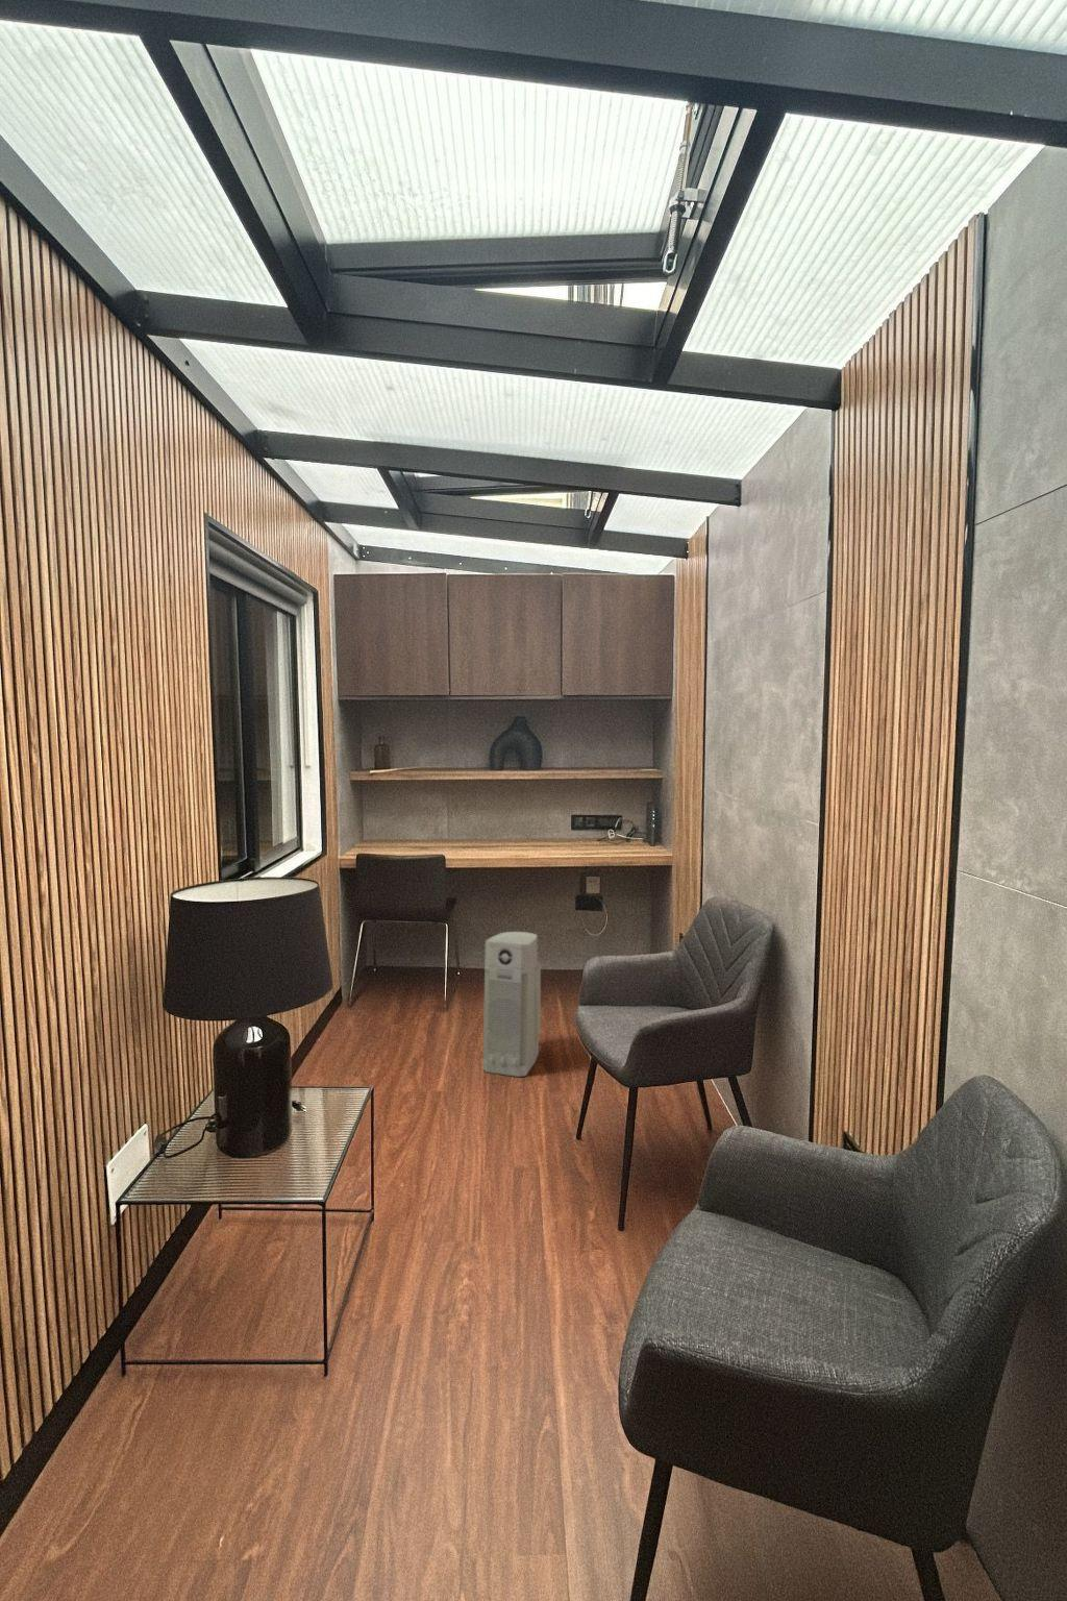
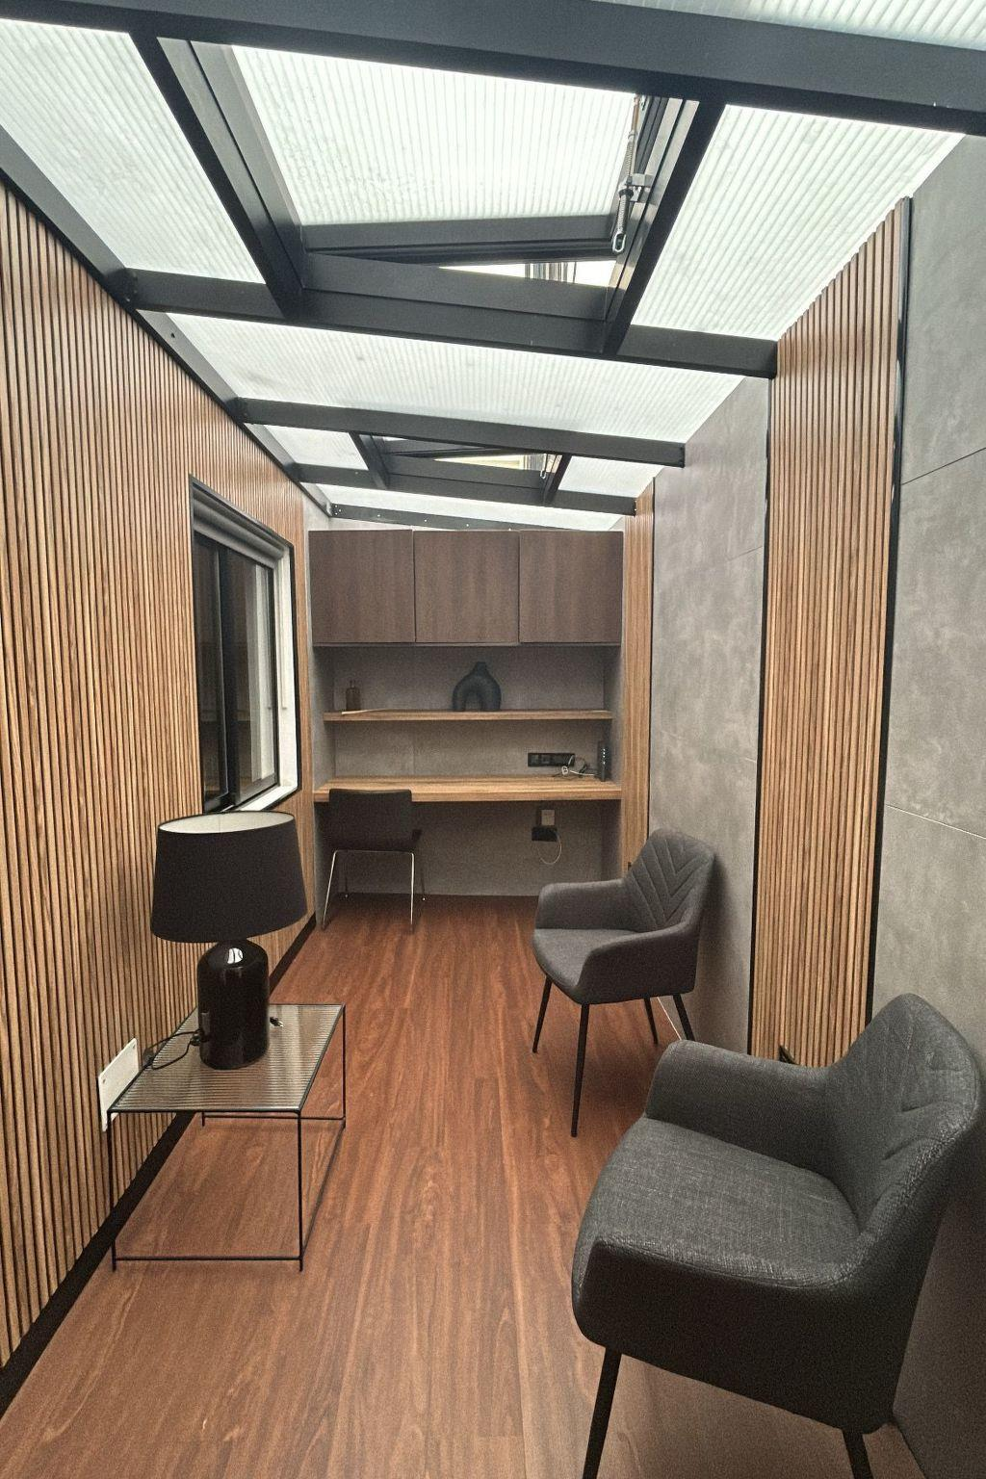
- air purifier [481,930,542,1078]
